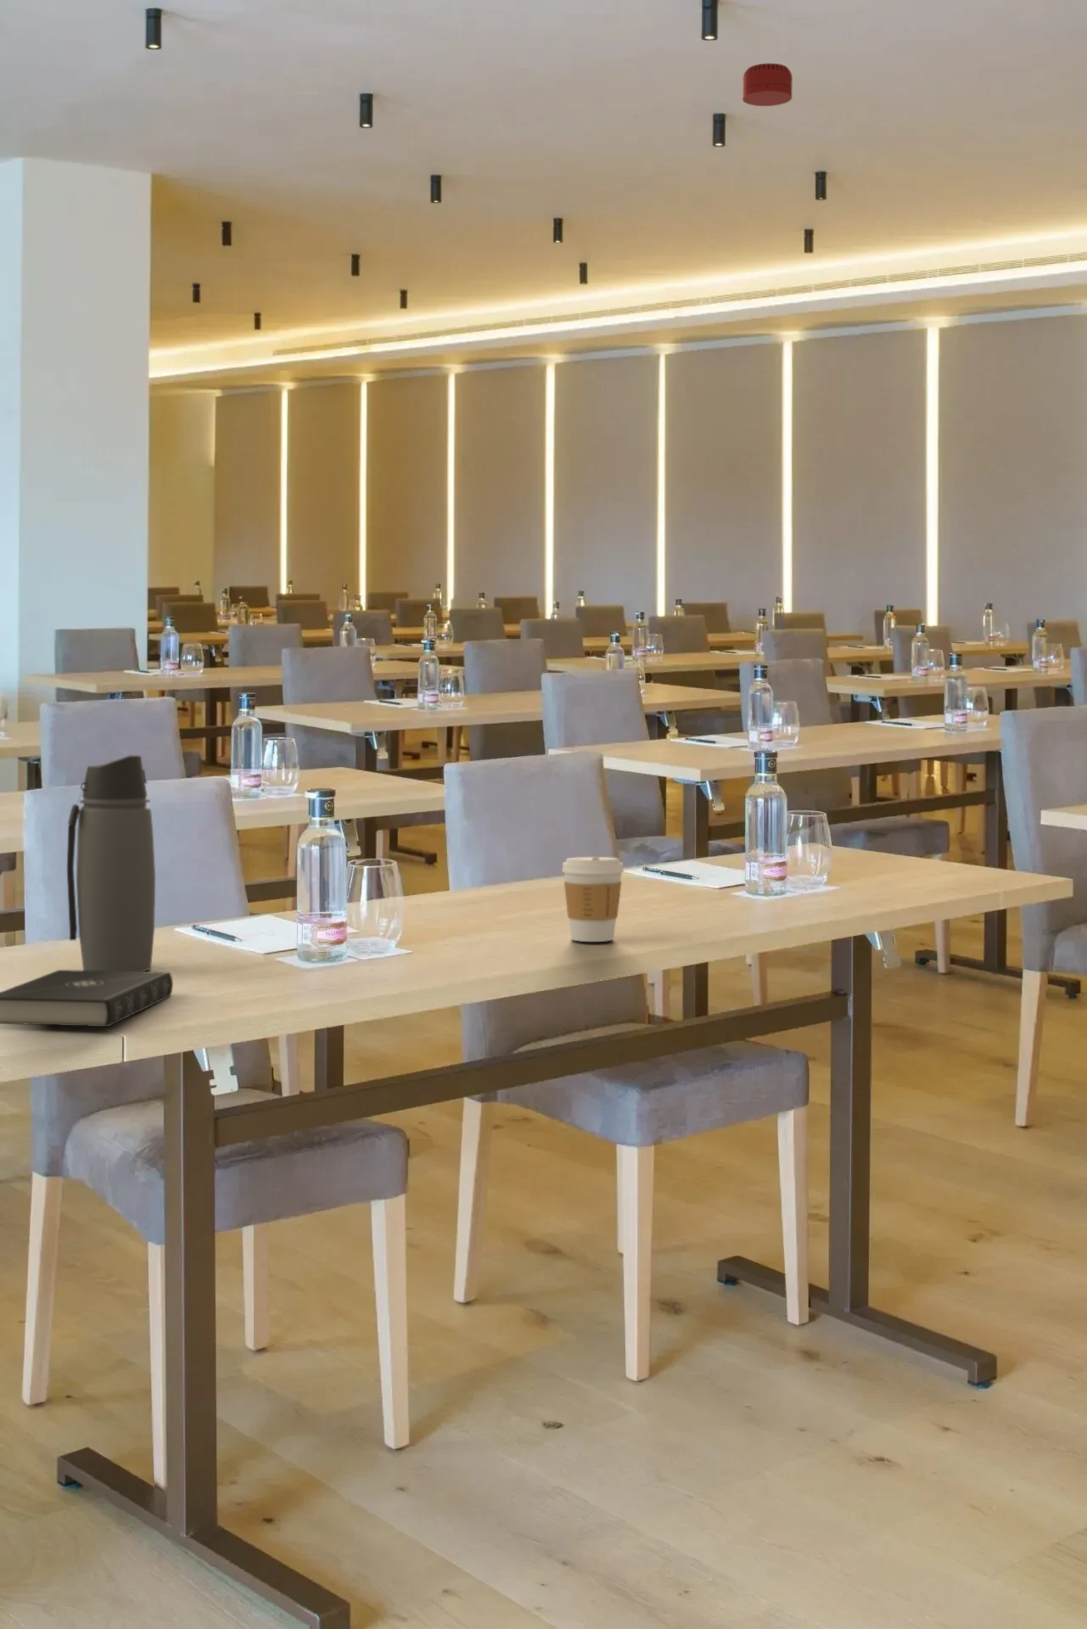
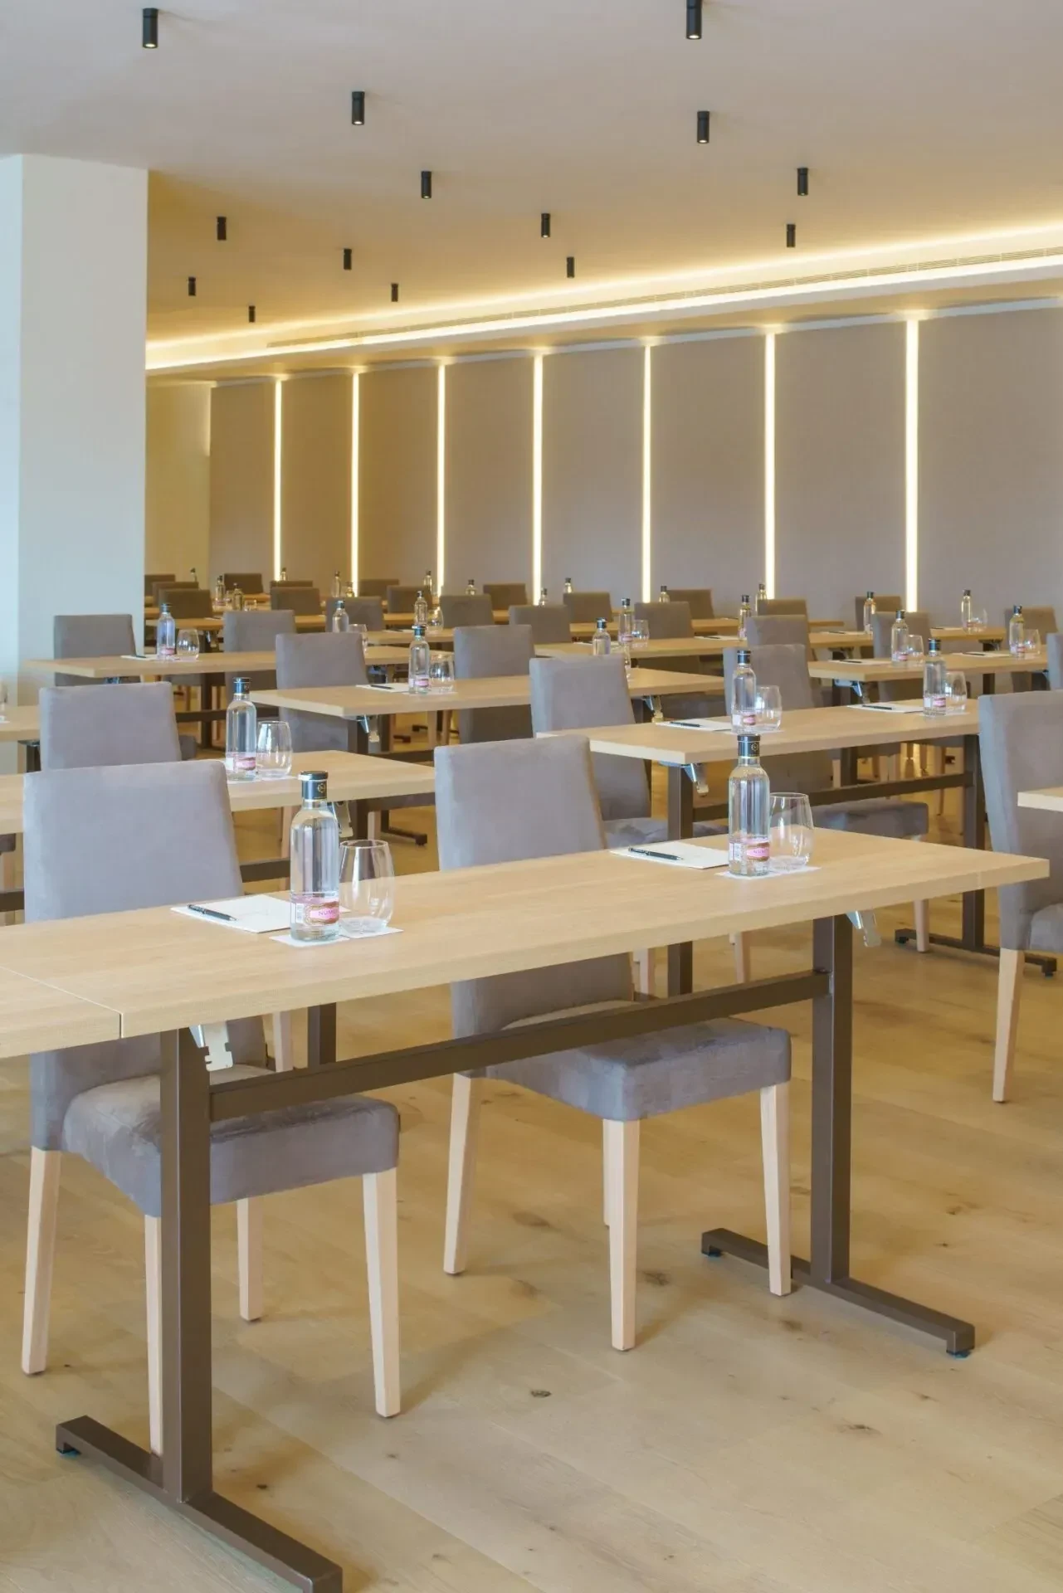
- water bottle [67,754,156,972]
- book [0,969,173,1027]
- smoke detector [741,63,793,107]
- coffee cup [562,856,625,942]
